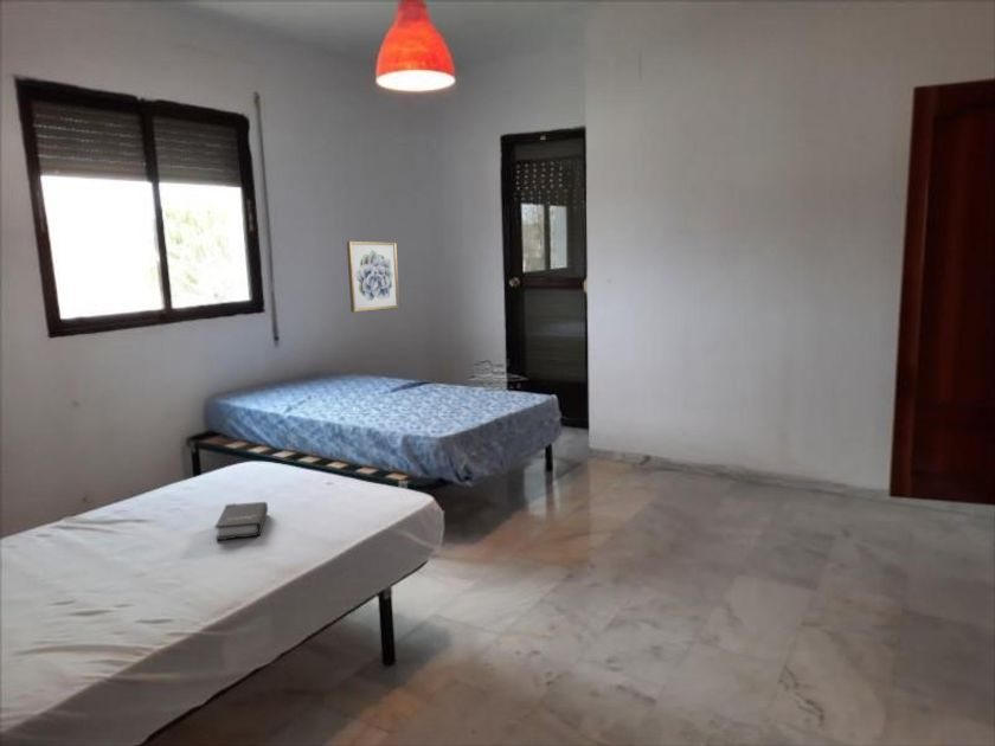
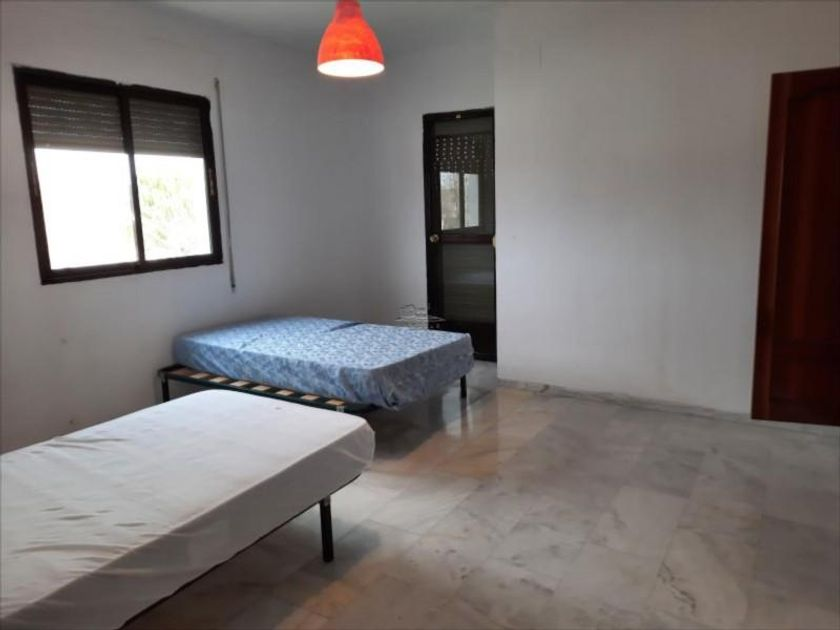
- hardback book [214,501,269,541]
- wall art [346,240,400,313]
